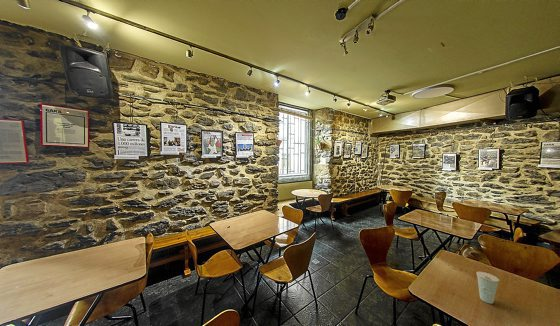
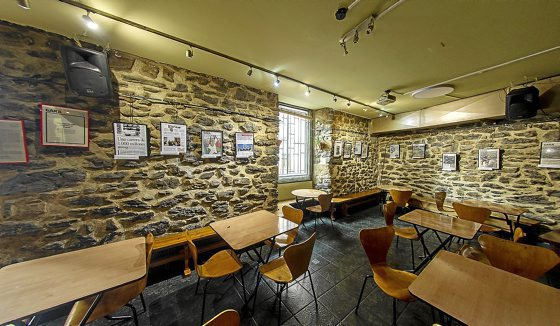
- cup [475,271,500,305]
